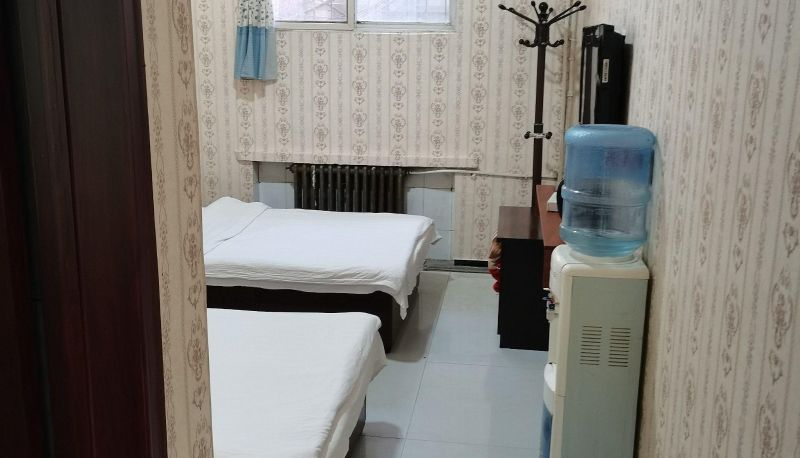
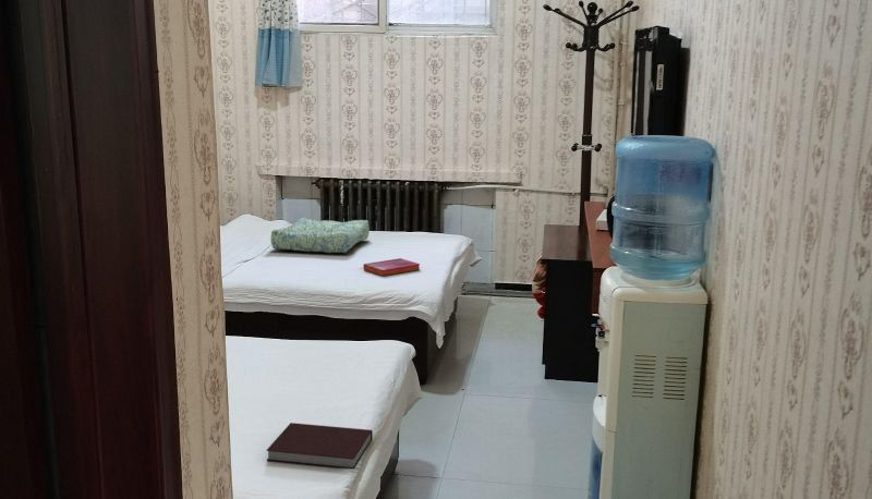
+ hardback book [362,257,421,277]
+ notebook [265,422,374,470]
+ seat cushion [269,217,371,254]
